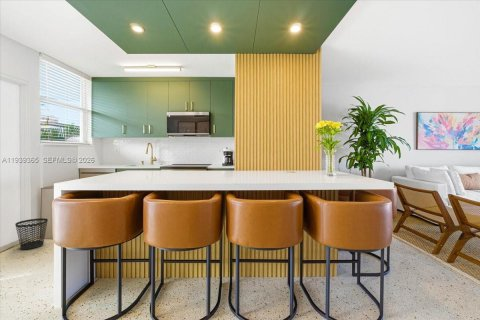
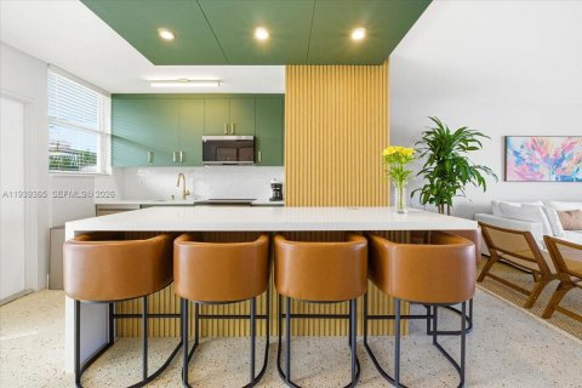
- wastebasket [14,217,49,250]
